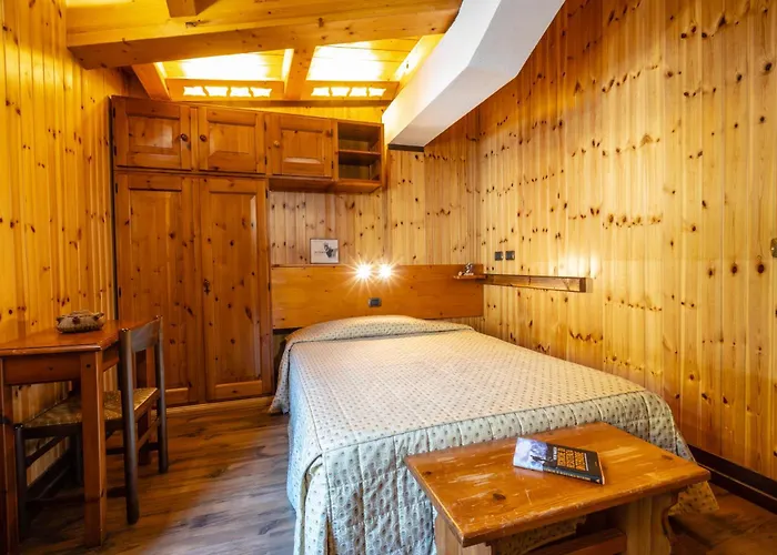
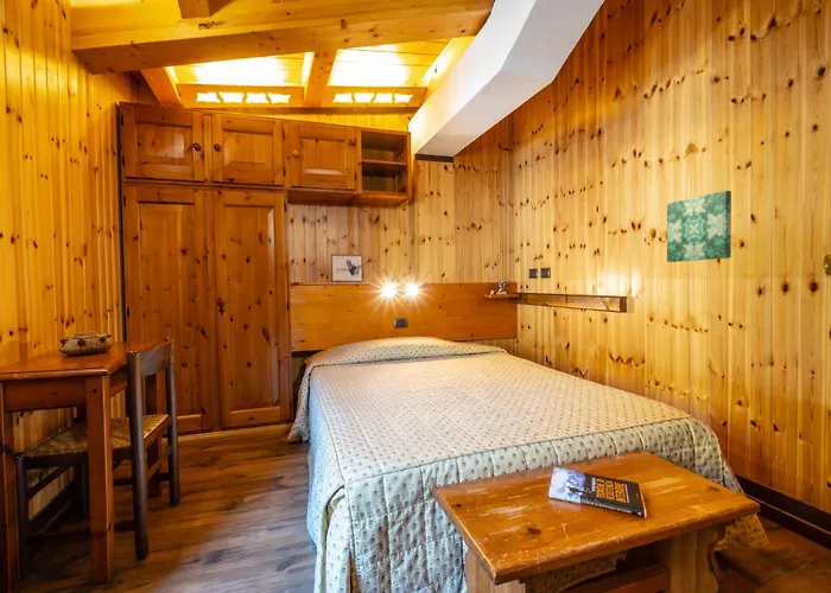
+ wall art [666,190,732,263]
